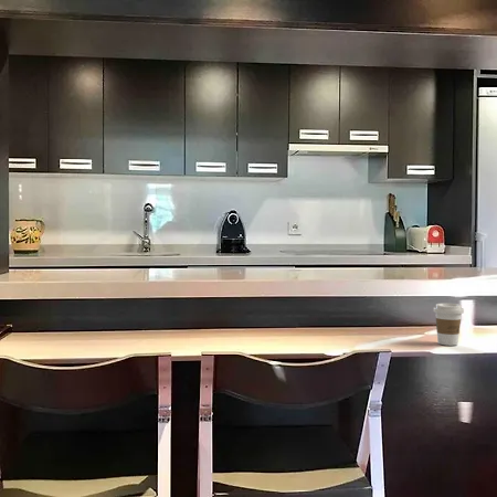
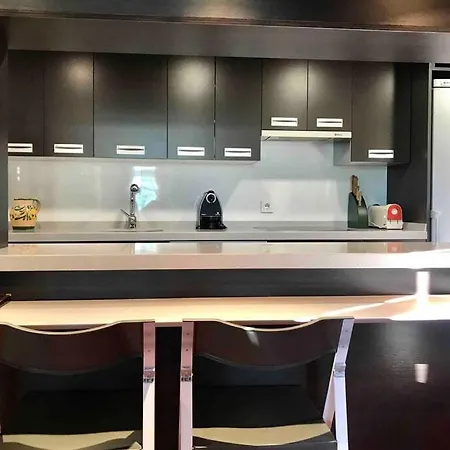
- coffee cup [432,303,465,347]
